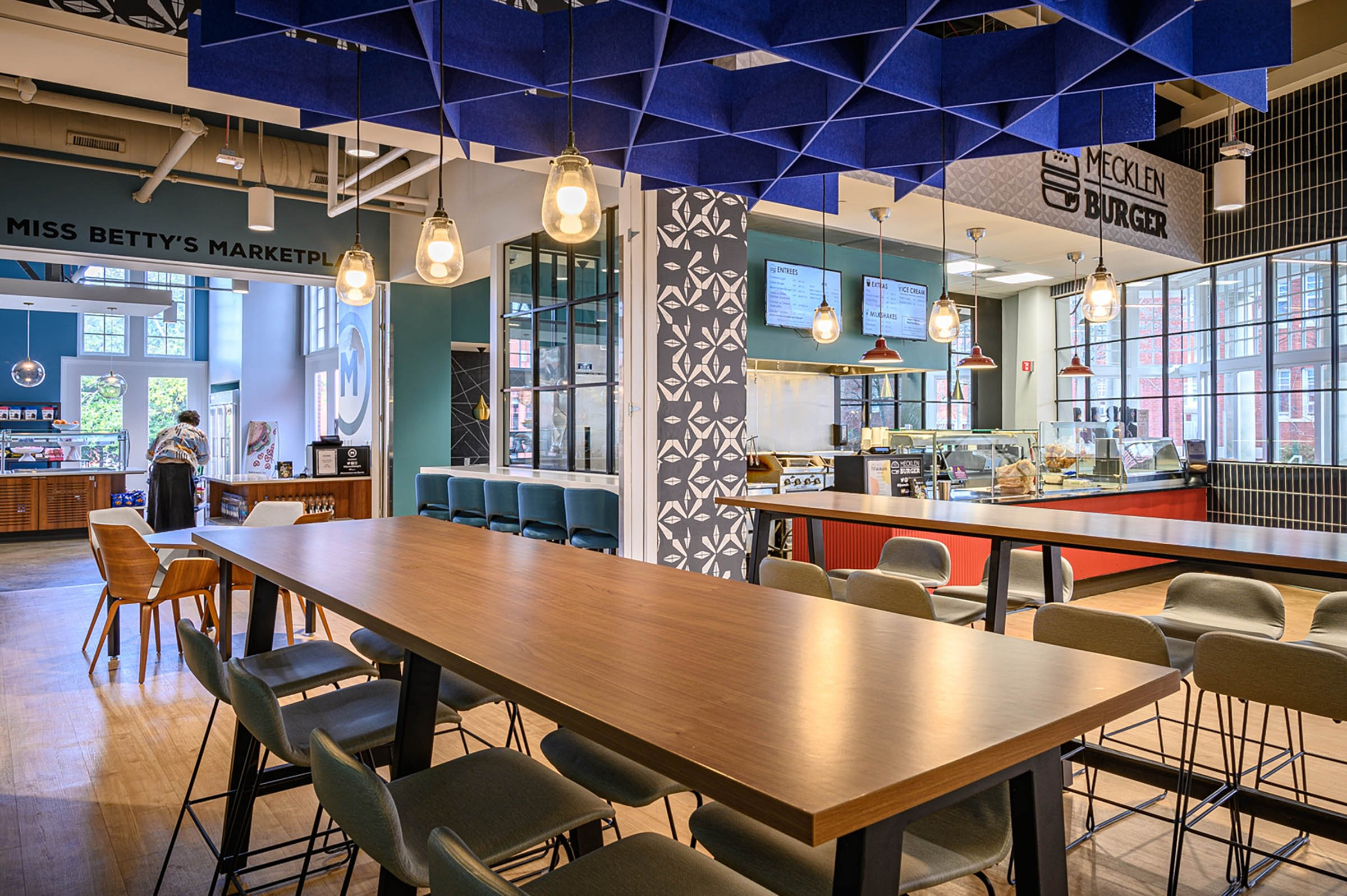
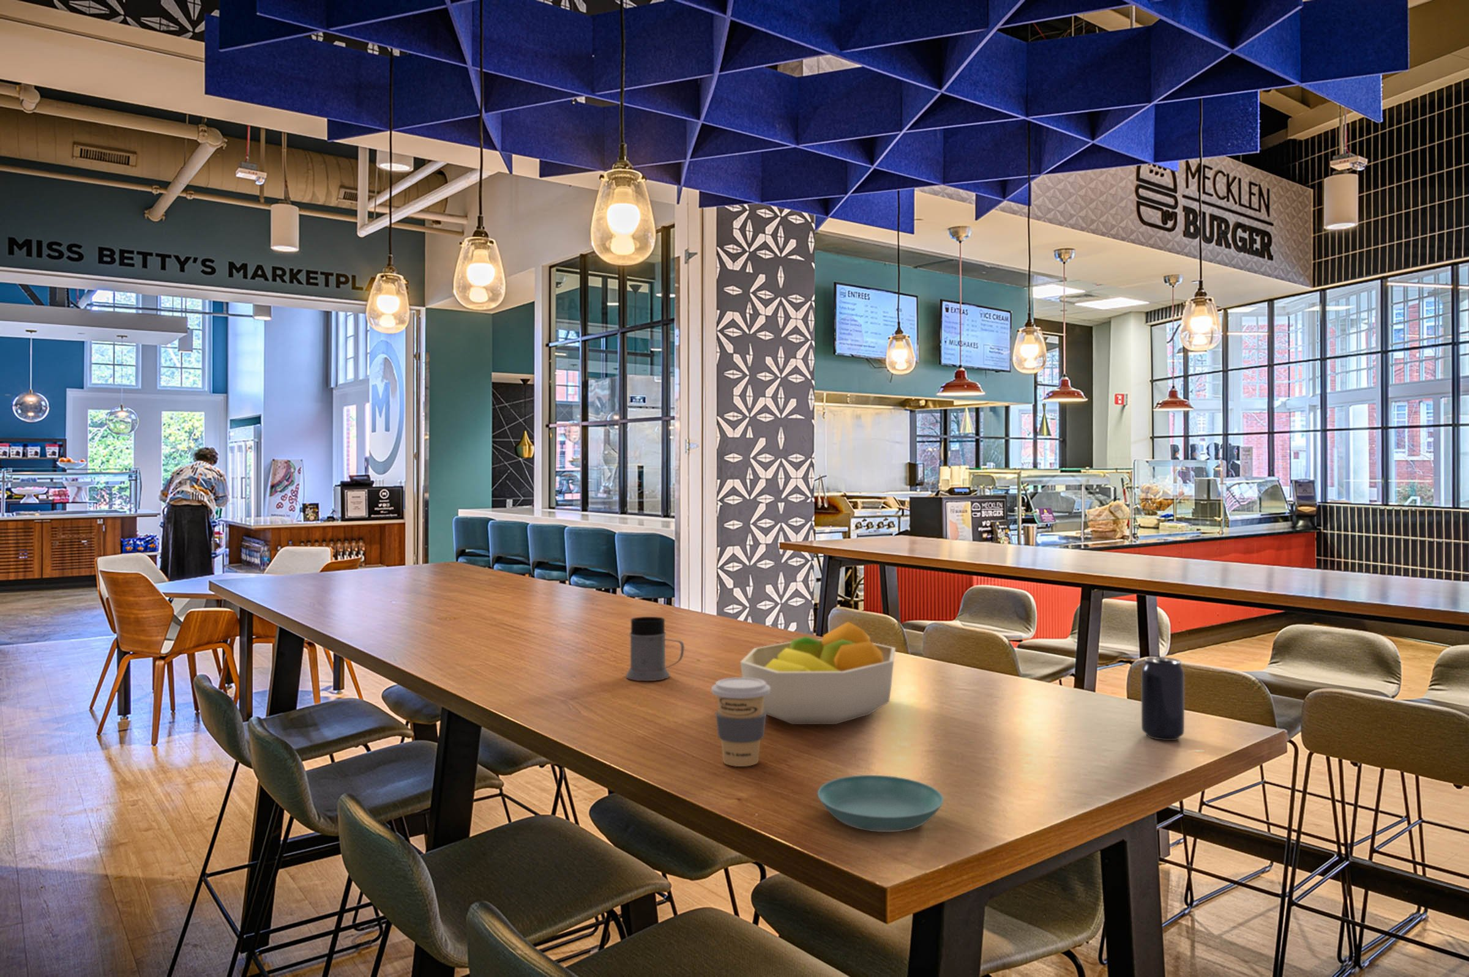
+ mug [626,616,685,682]
+ coffee cup [711,677,770,768]
+ saucer [817,774,944,833]
+ beverage can [1141,656,1185,740]
+ fruit bowl [739,620,896,725]
